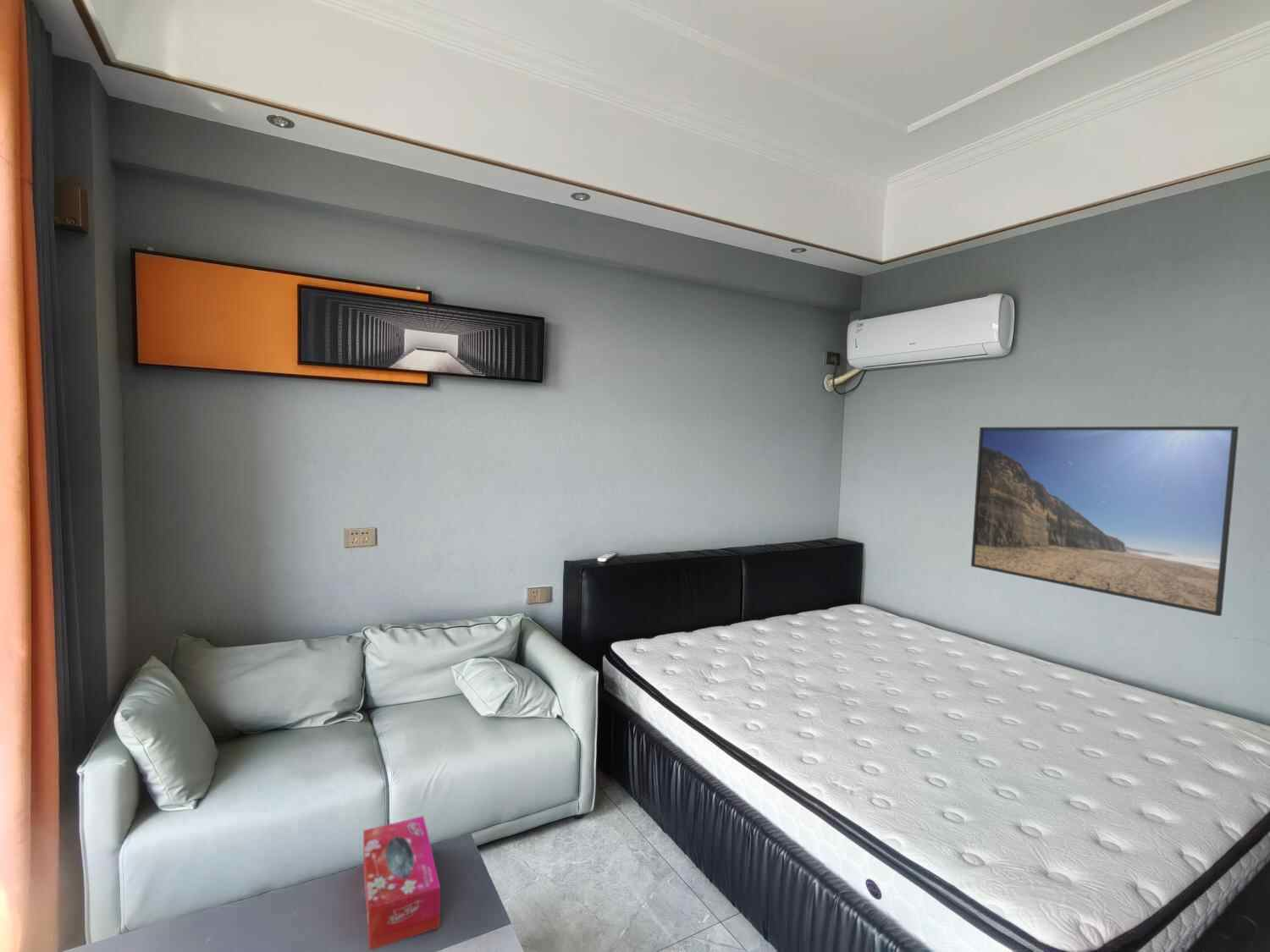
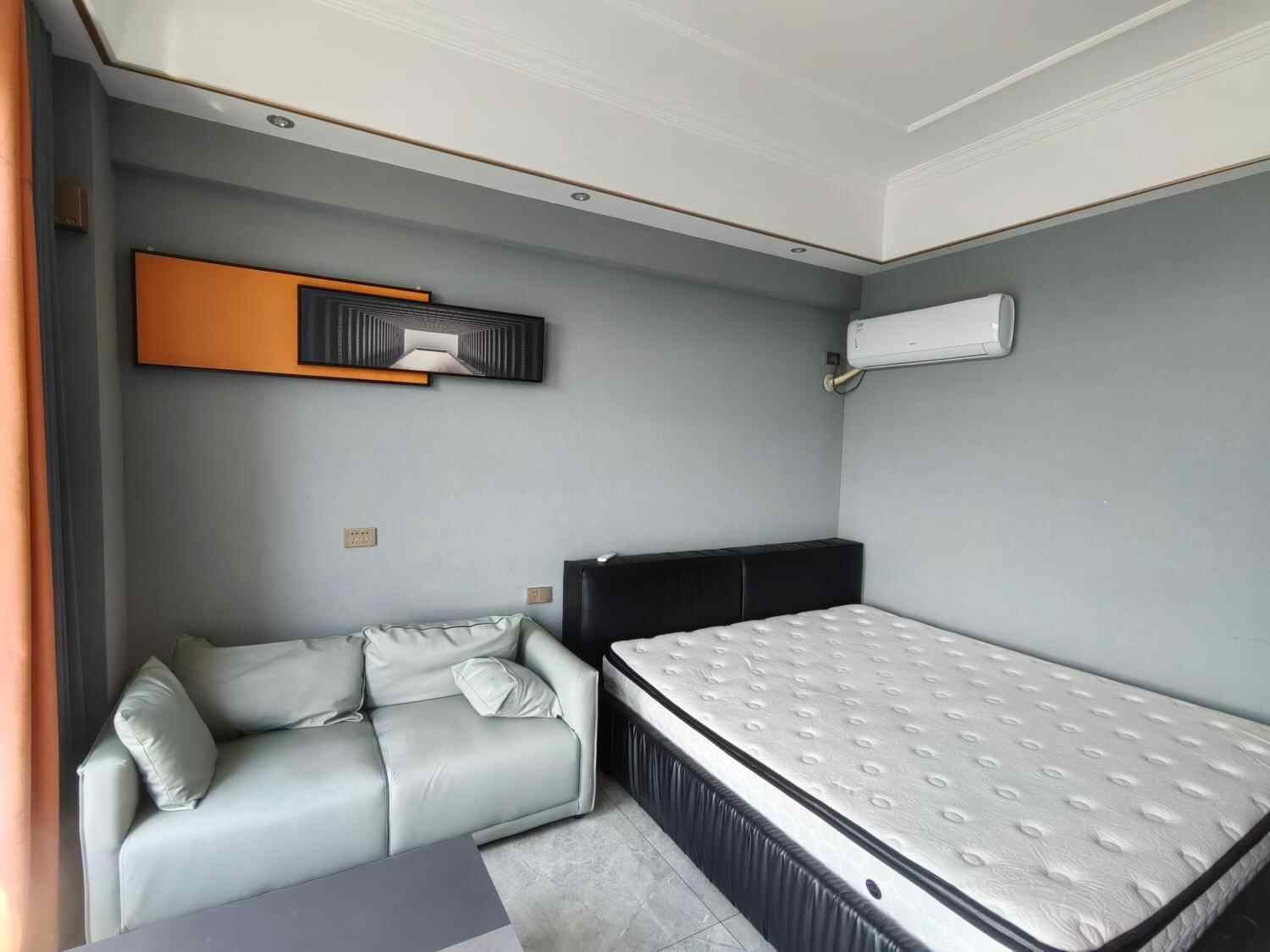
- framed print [970,426,1240,617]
- tissue box [362,815,441,951]
